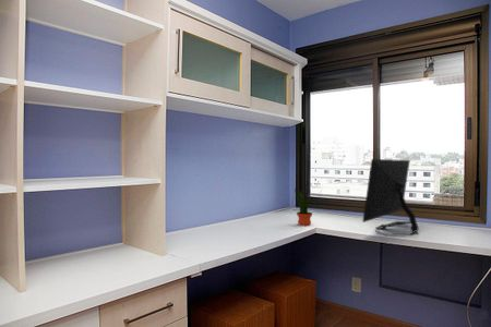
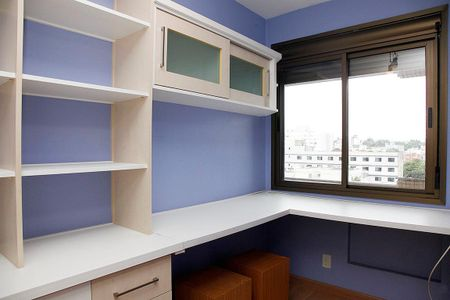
- computer monitor [361,158,420,235]
- potted plant [294,187,313,227]
